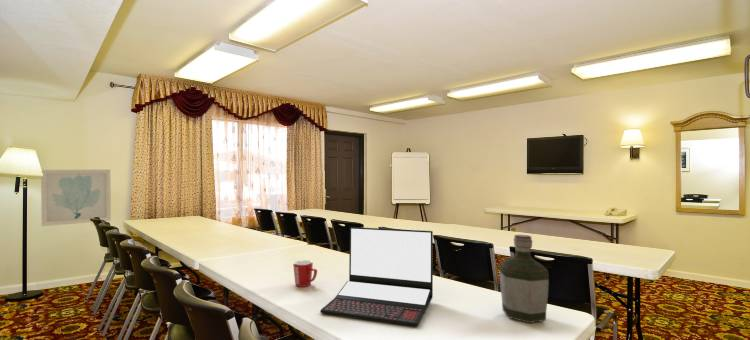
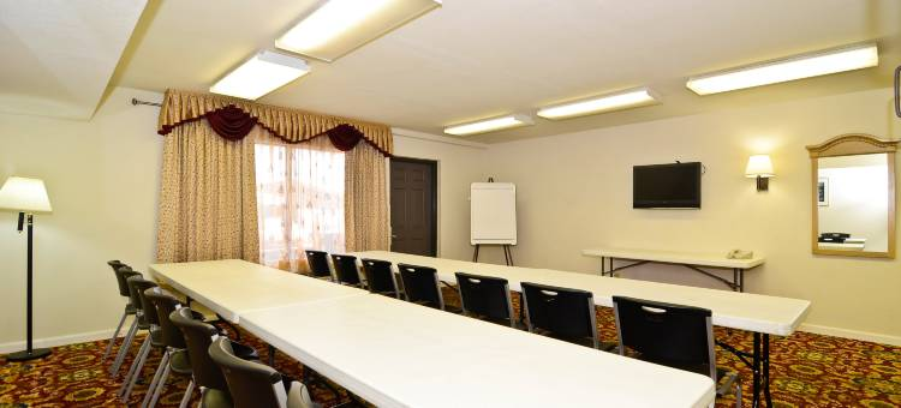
- wall art [40,169,112,227]
- mug [292,259,318,288]
- bottle [499,234,550,324]
- laptop [320,226,434,327]
